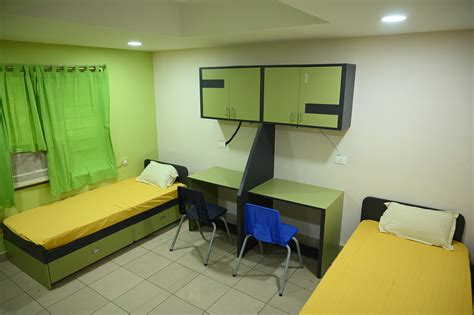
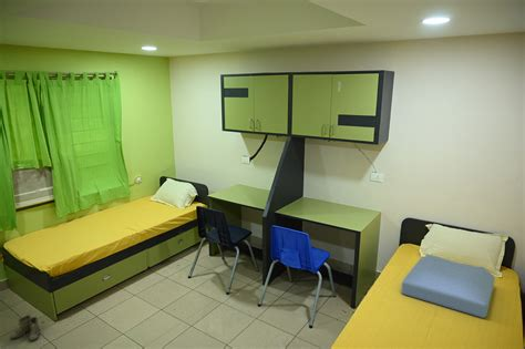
+ cushion [400,253,496,319]
+ boots [10,314,44,342]
